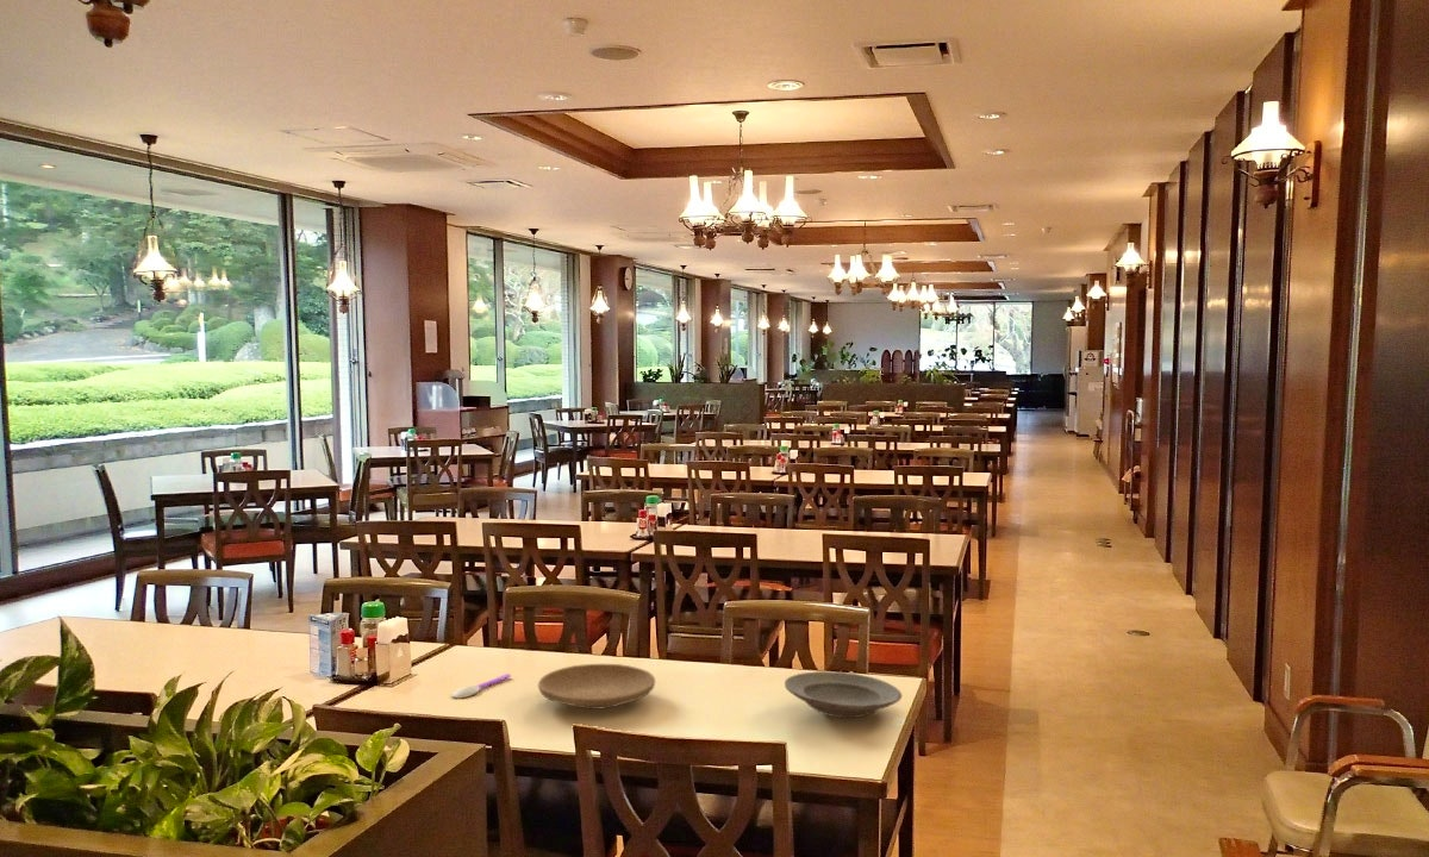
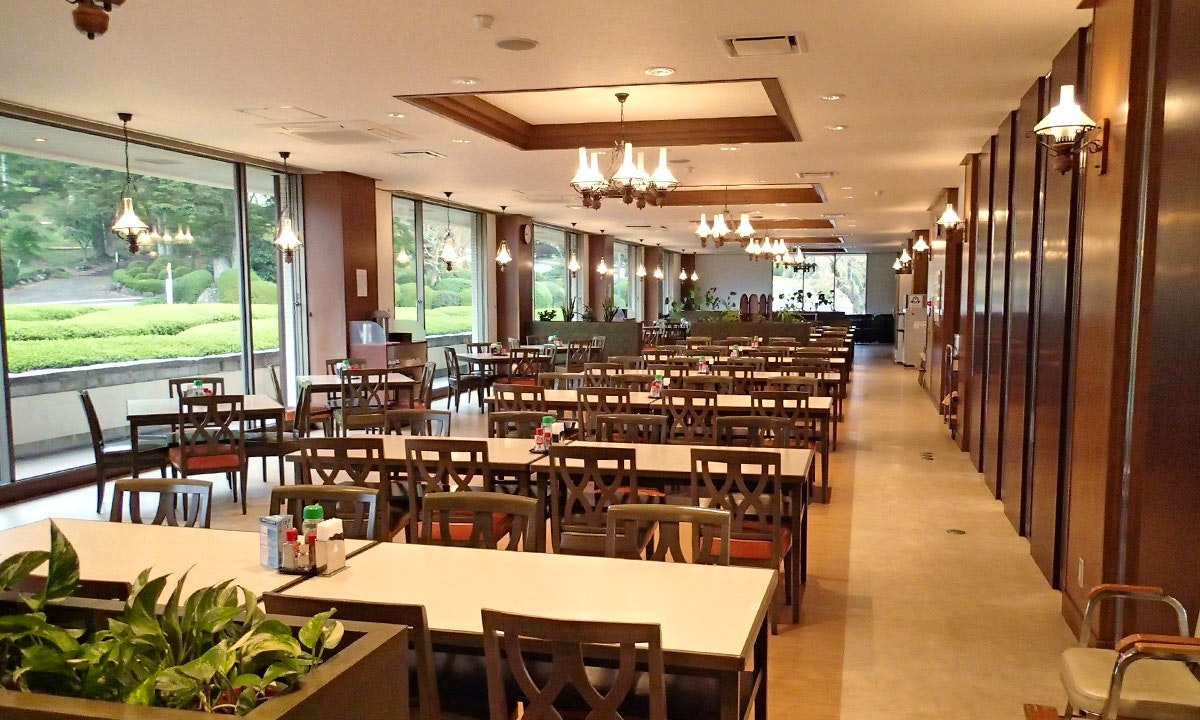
- plate [537,663,656,711]
- plate [784,670,903,719]
- spoon [451,673,512,700]
